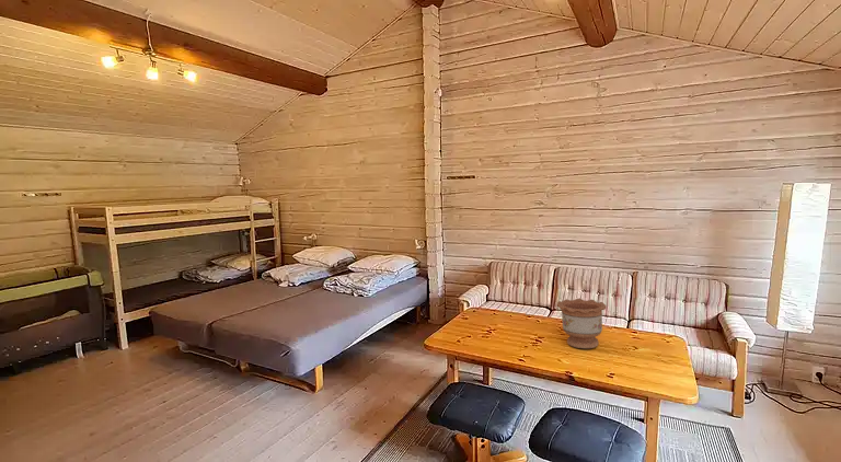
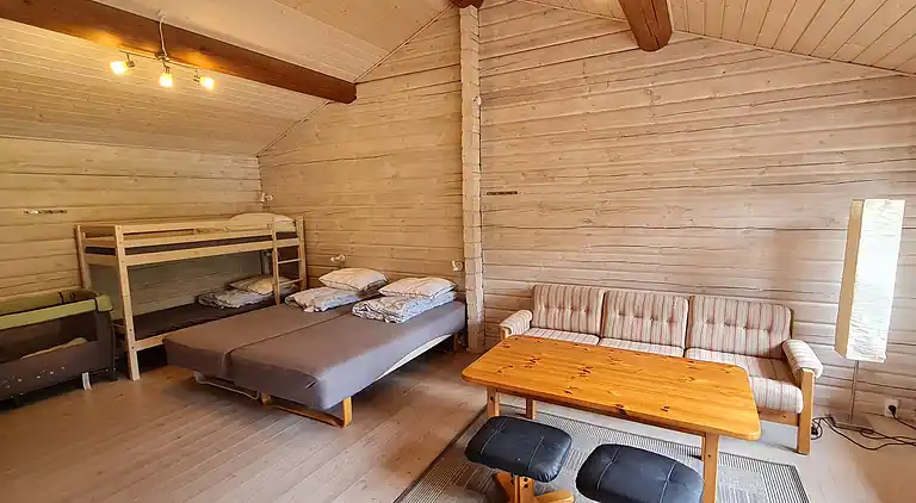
- flower pot [556,298,608,349]
